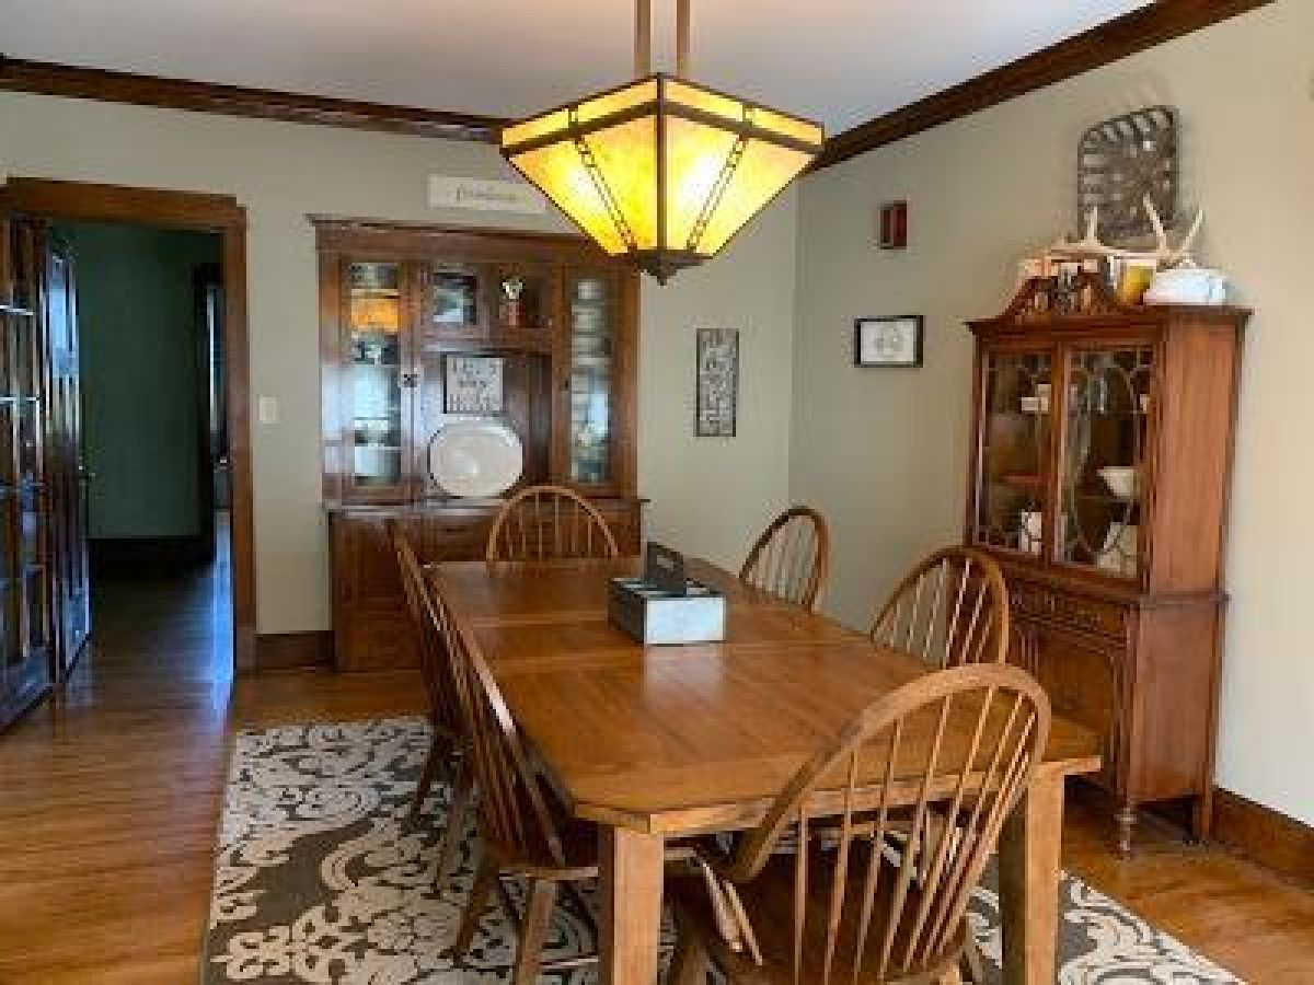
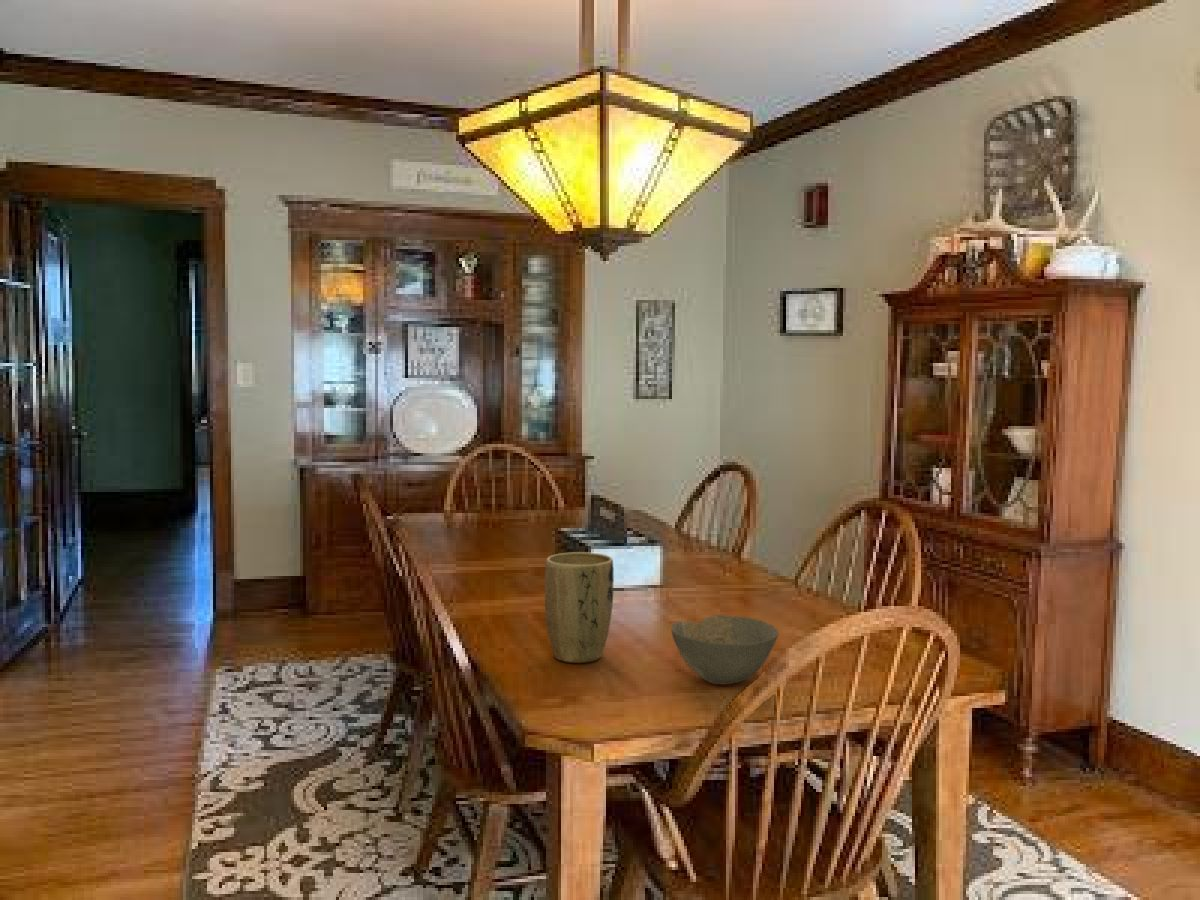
+ bowl [670,614,780,685]
+ plant pot [544,551,615,664]
